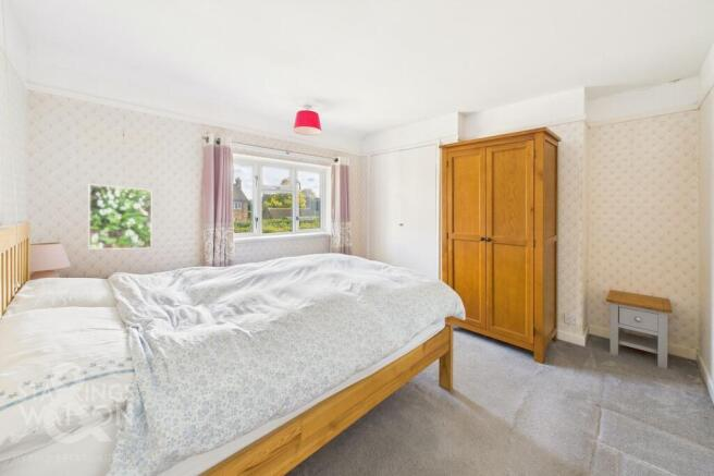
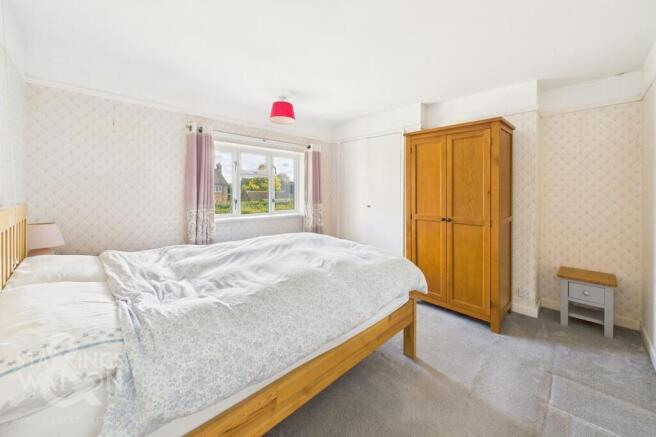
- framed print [87,183,152,251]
